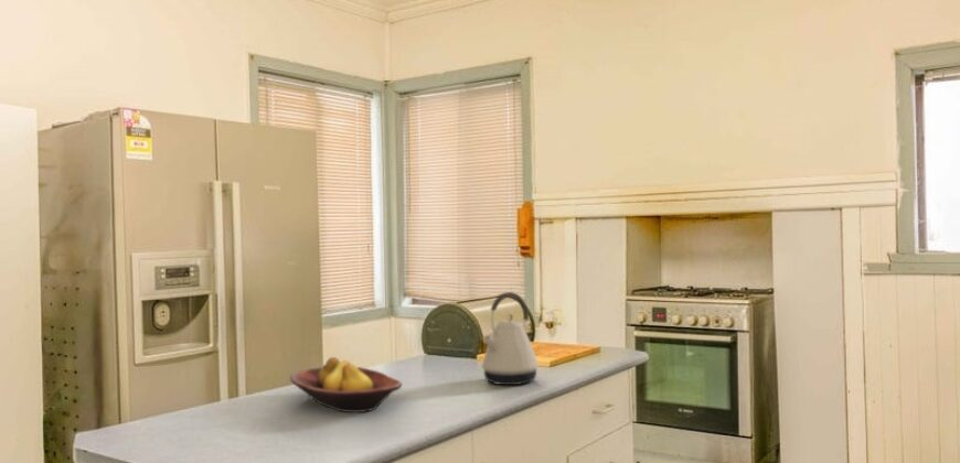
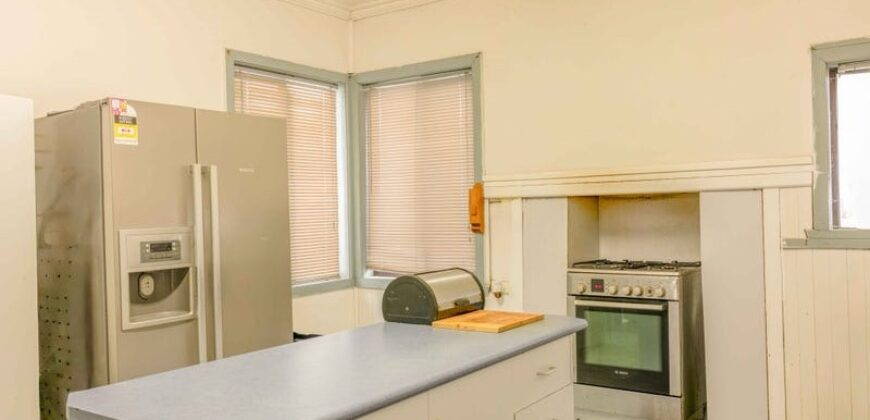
- fruit bowl [289,356,403,413]
- kettle [481,291,540,386]
